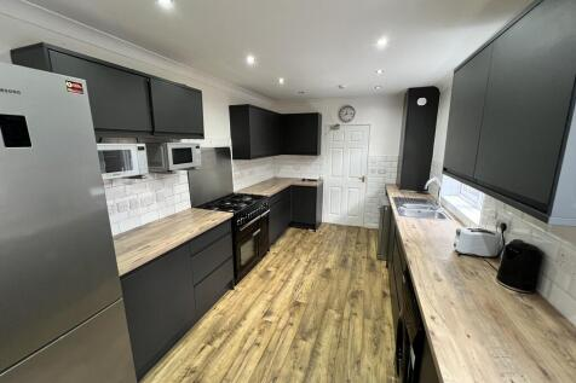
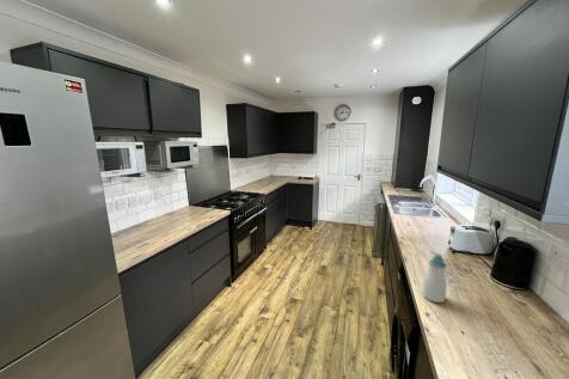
+ soap bottle [421,250,448,304]
